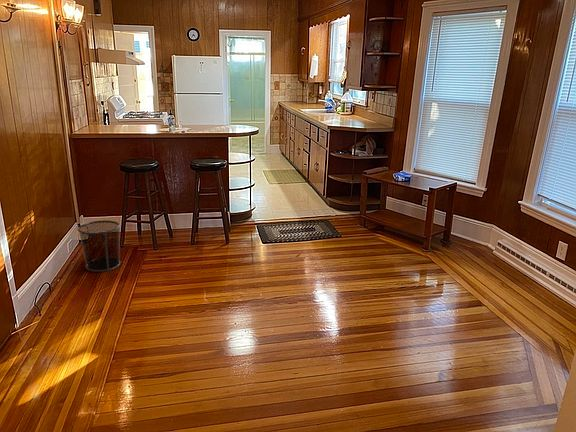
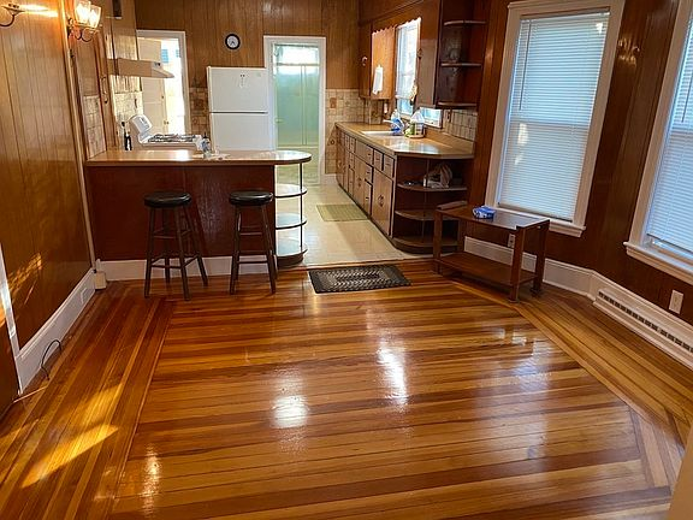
- waste bin [77,220,122,273]
